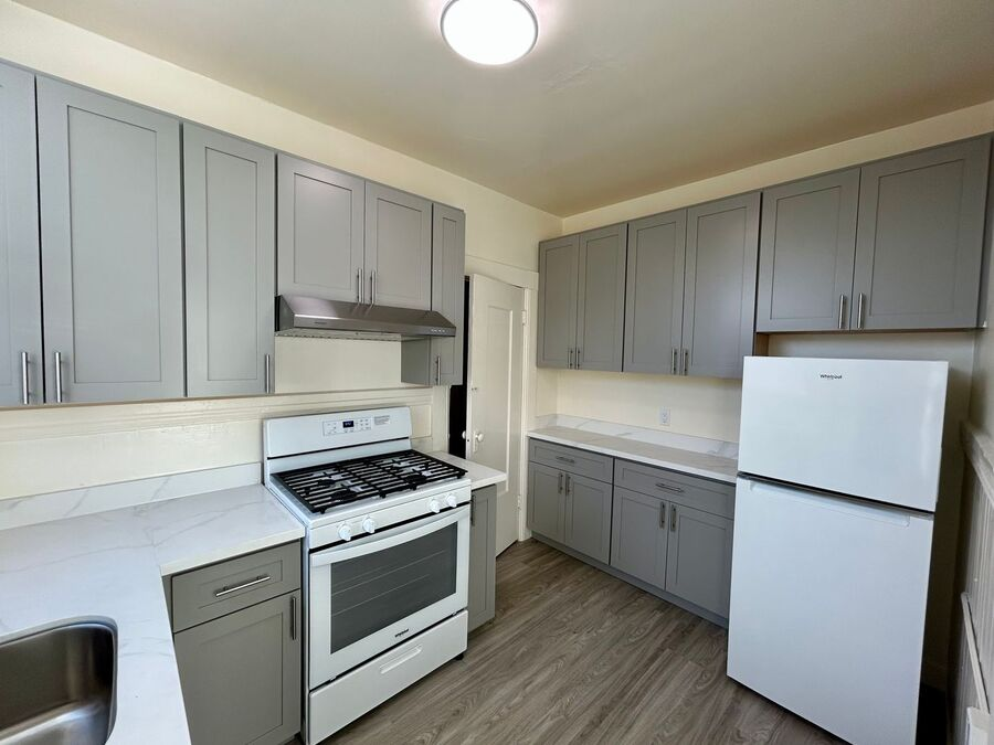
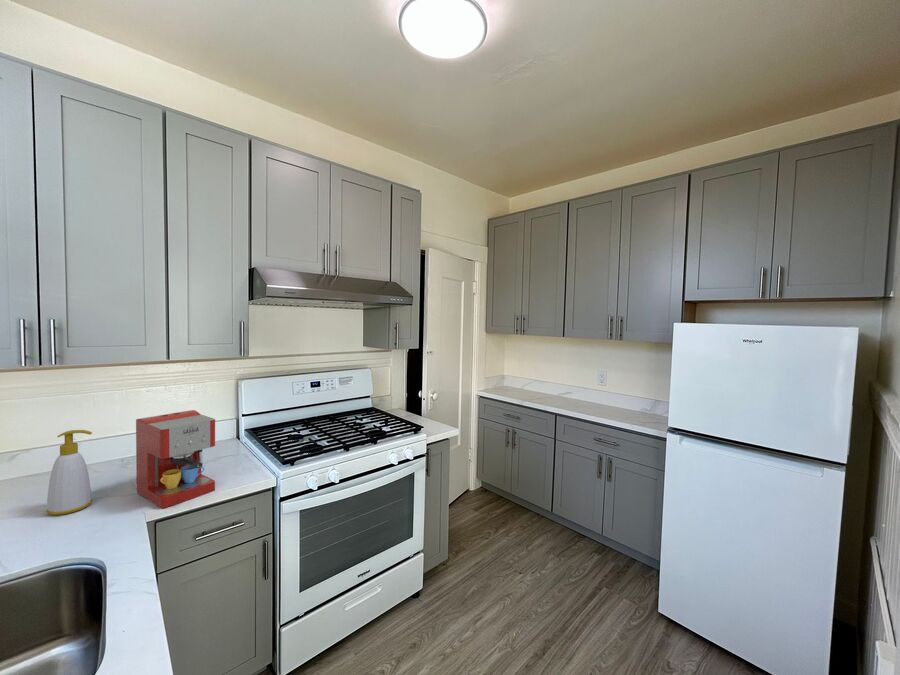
+ coffee maker [135,409,216,509]
+ soap bottle [45,429,93,516]
